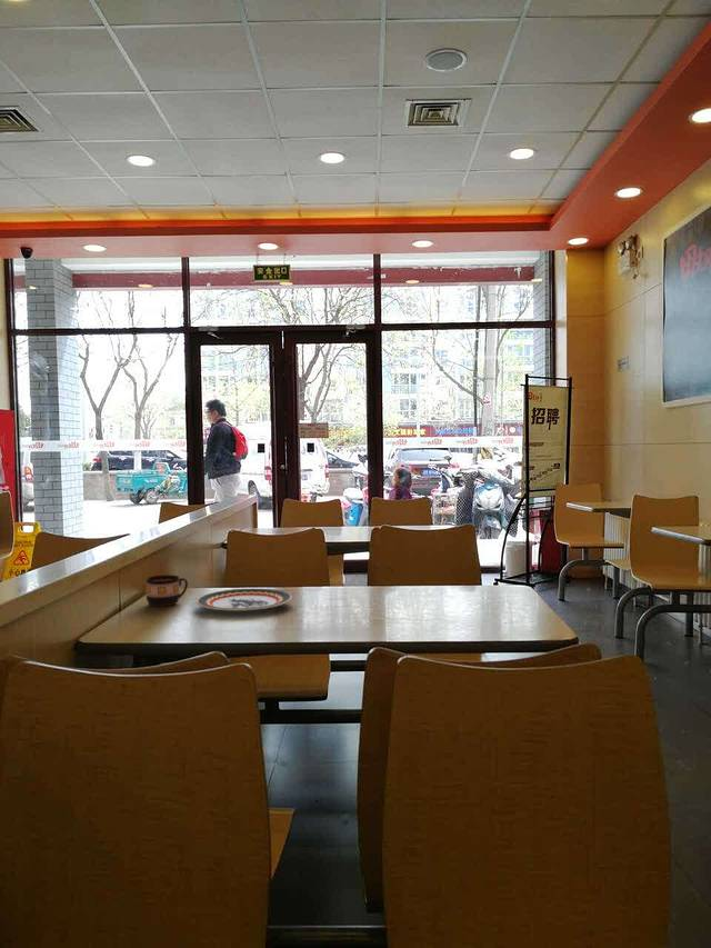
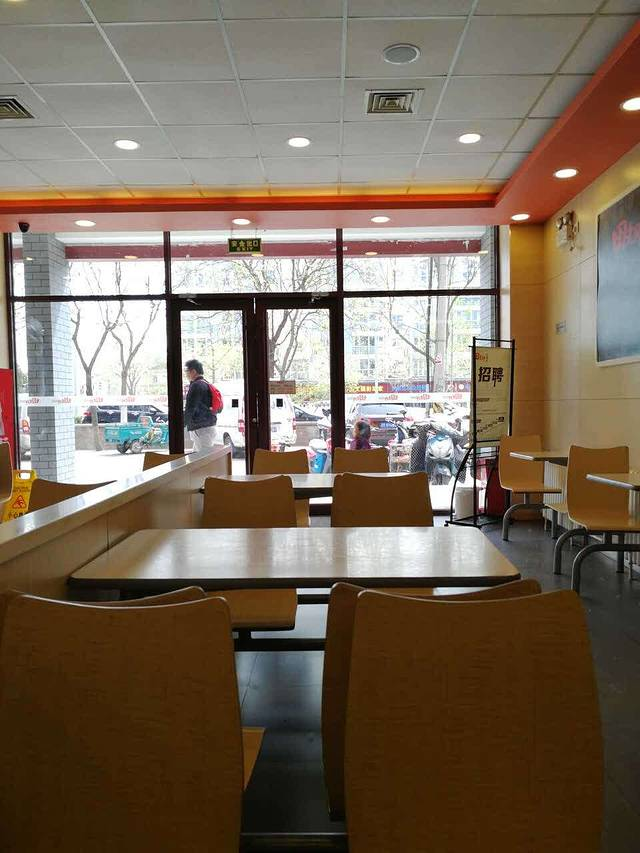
- plate [196,587,293,612]
- cup [146,573,189,607]
